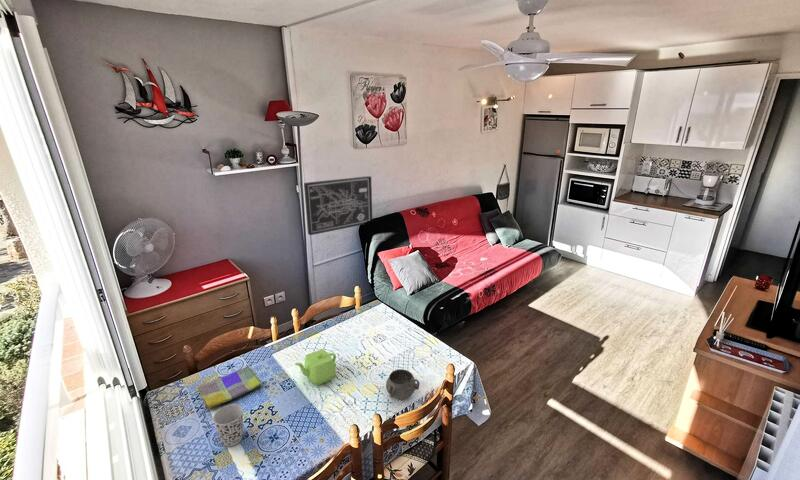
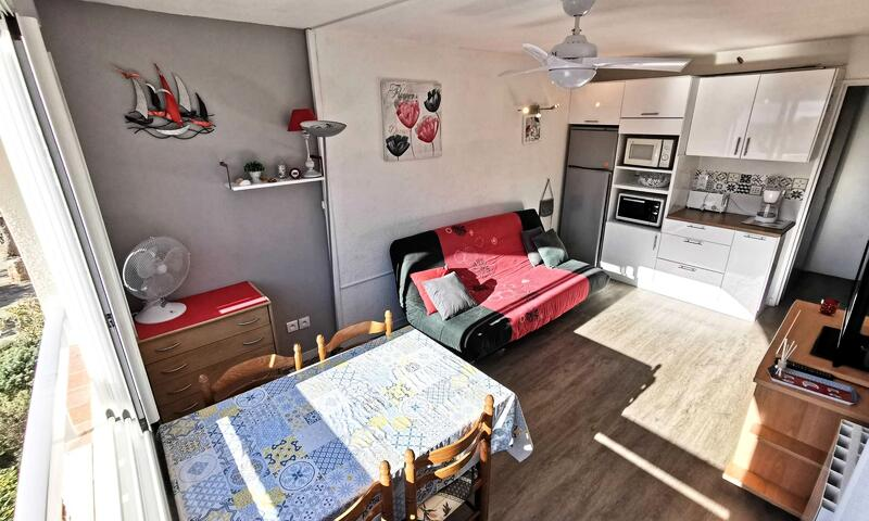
- wall art [303,175,373,236]
- teapot [294,348,337,386]
- dish towel [195,366,262,410]
- decorative bowl [385,368,421,401]
- cup [212,403,244,447]
